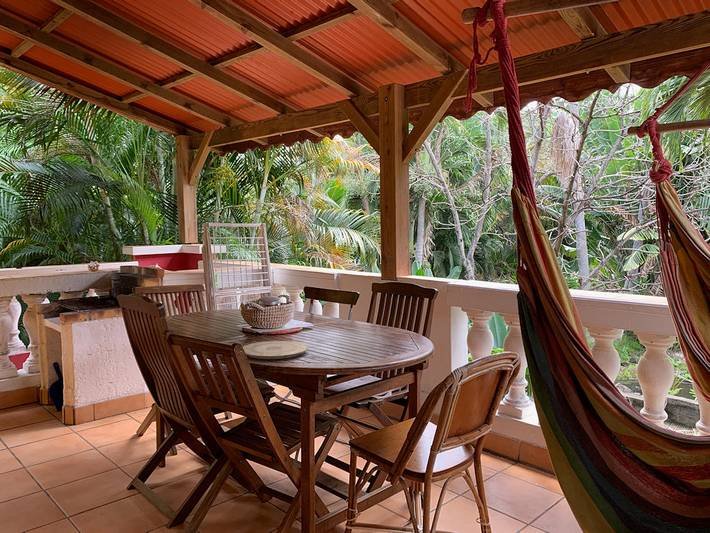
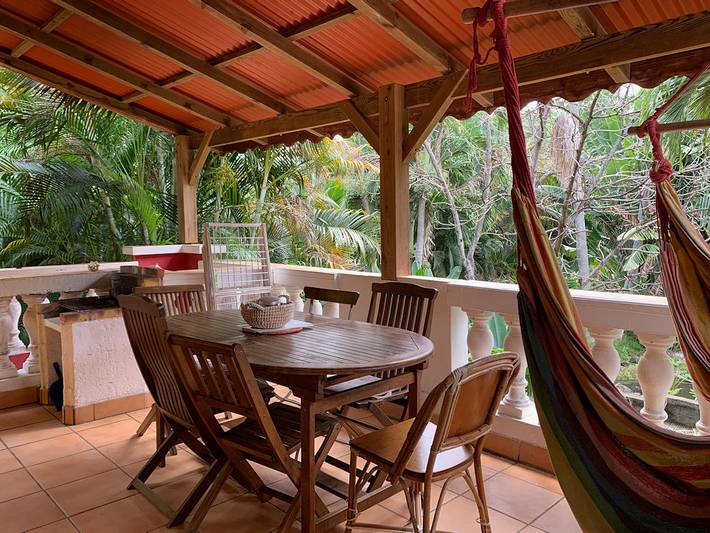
- plate [242,340,309,360]
